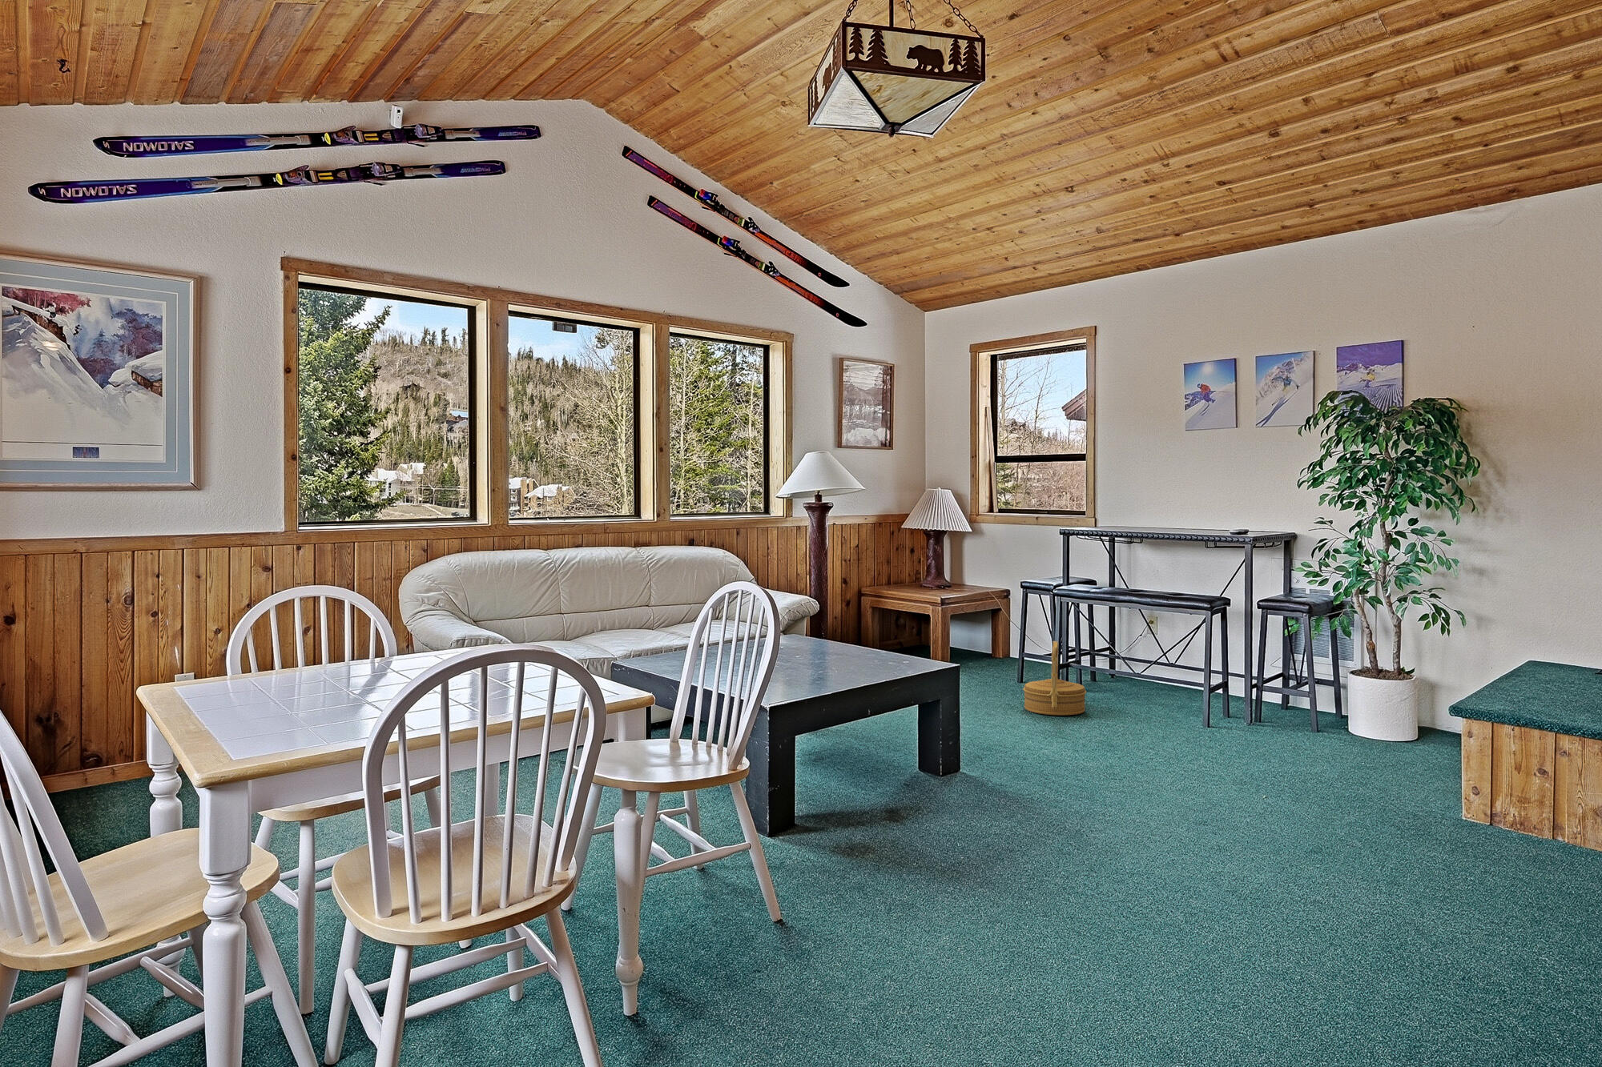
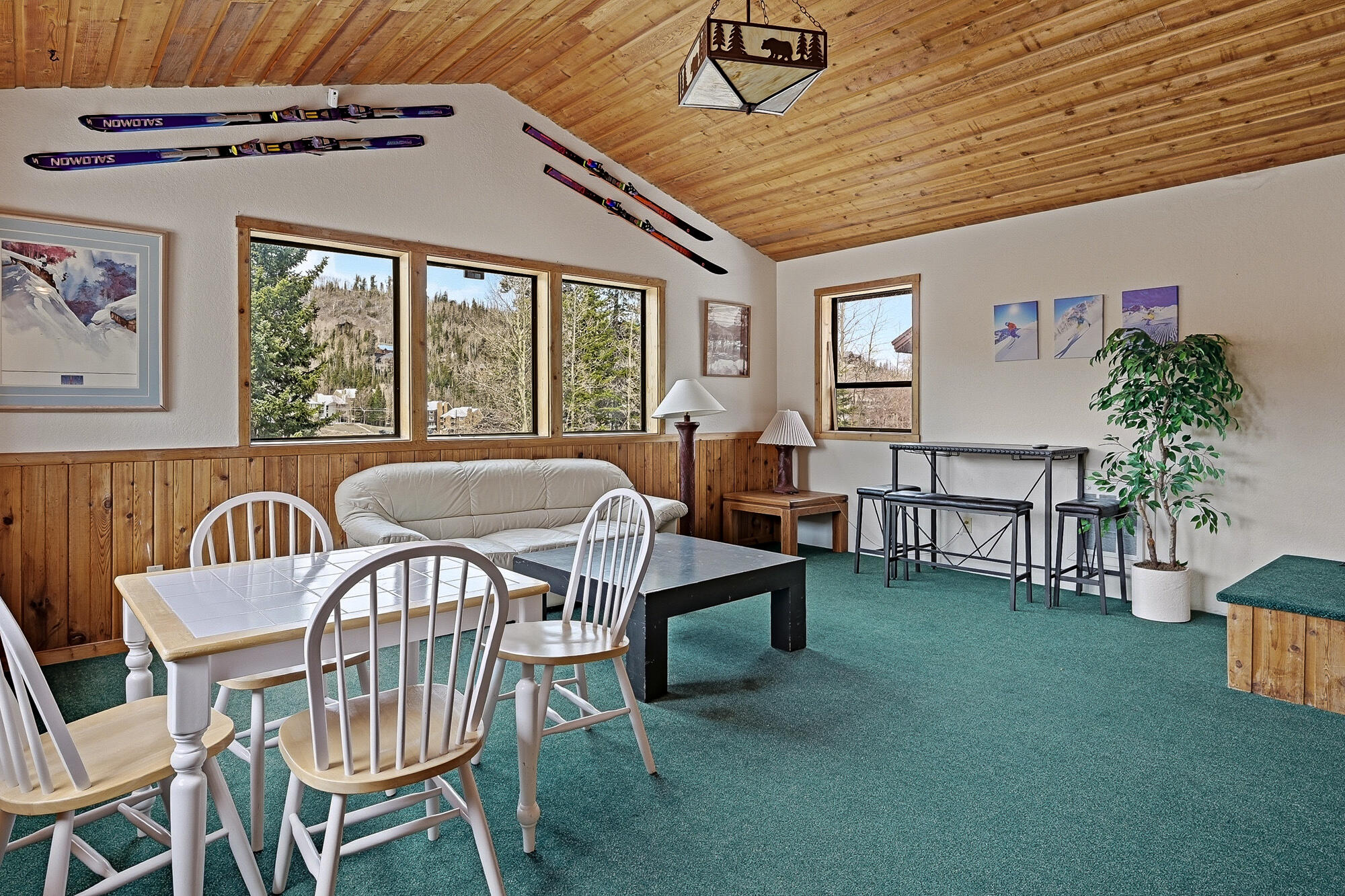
- basket [1022,641,1087,717]
